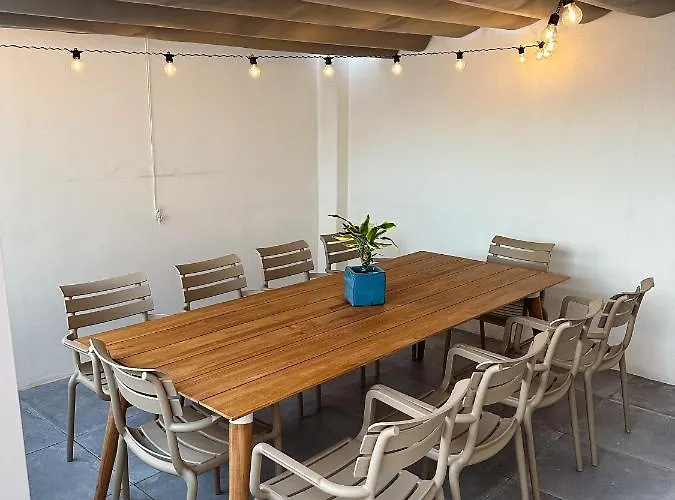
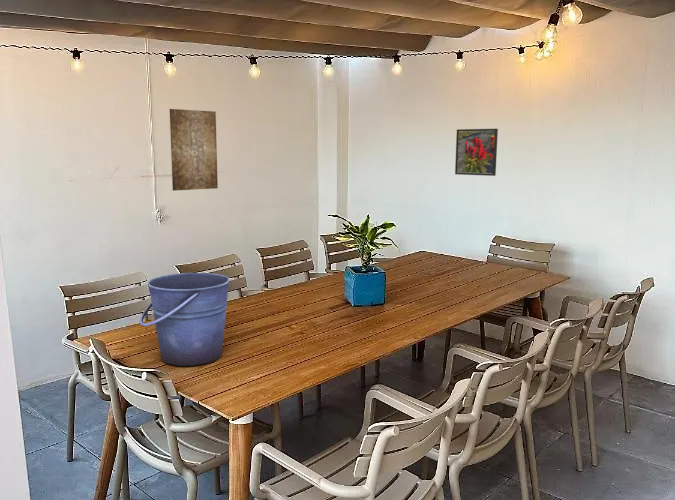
+ wall art [169,108,219,192]
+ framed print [454,128,499,177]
+ bucket [139,272,231,367]
